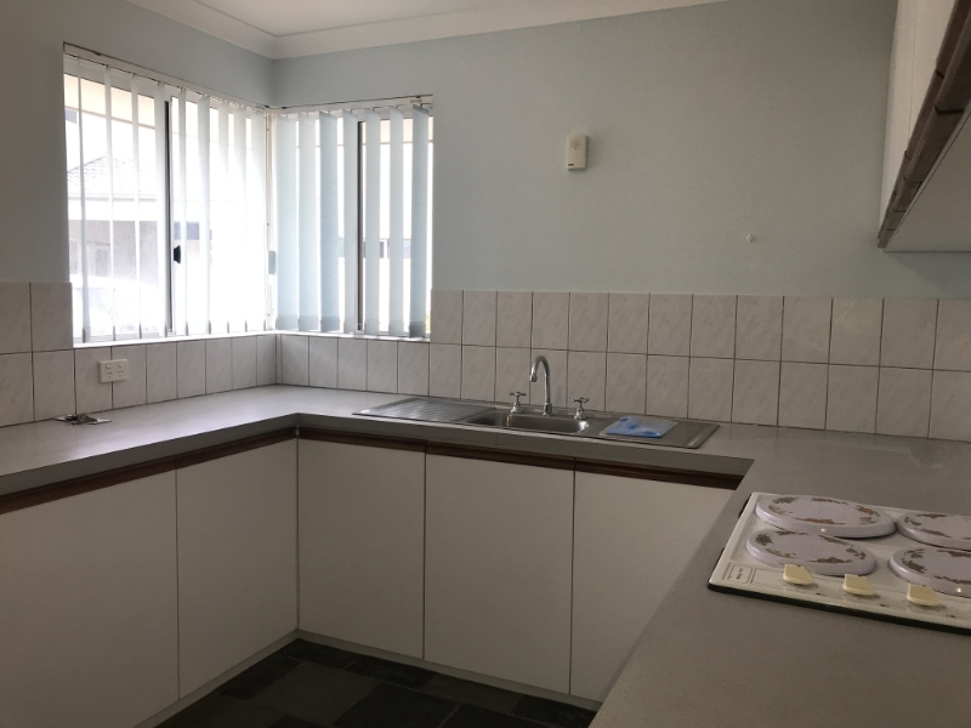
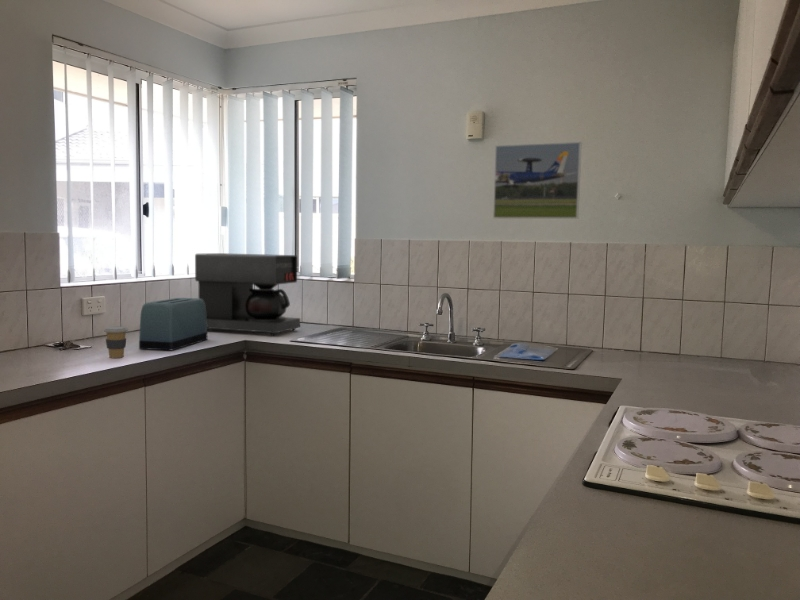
+ toaster [138,297,208,351]
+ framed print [492,141,583,220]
+ coffee maker [194,252,301,337]
+ coffee cup [103,326,129,359]
